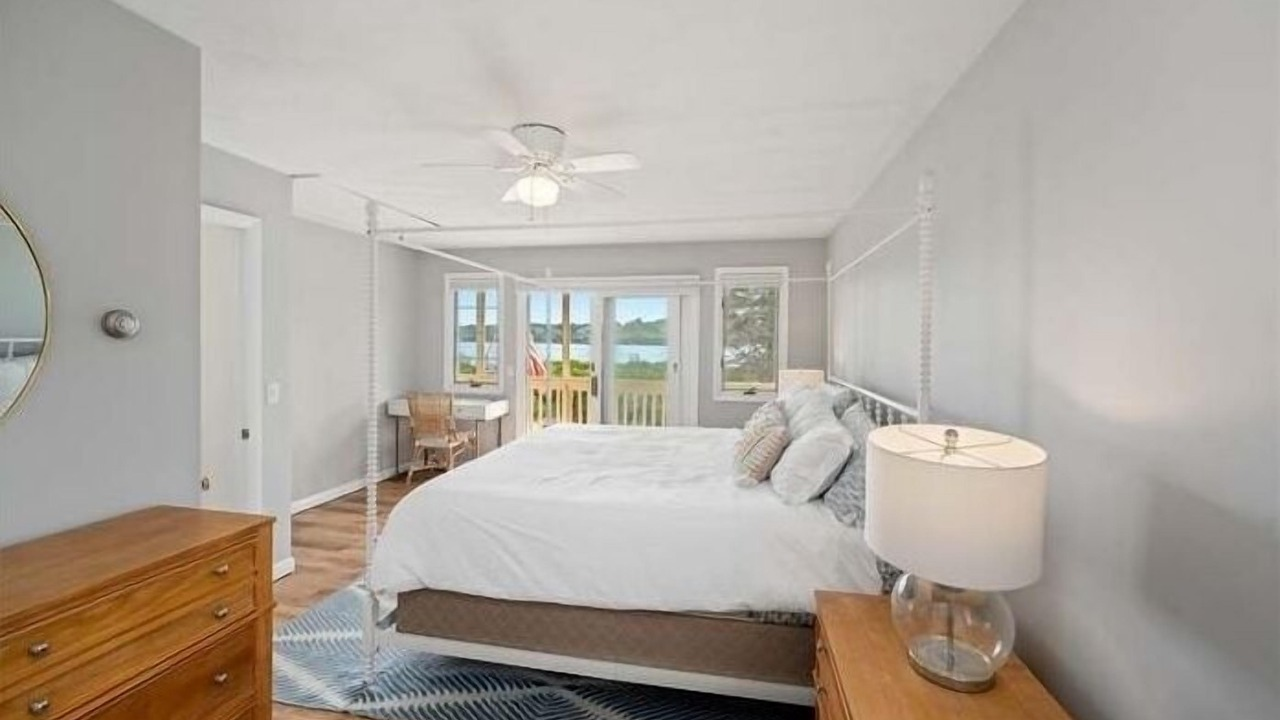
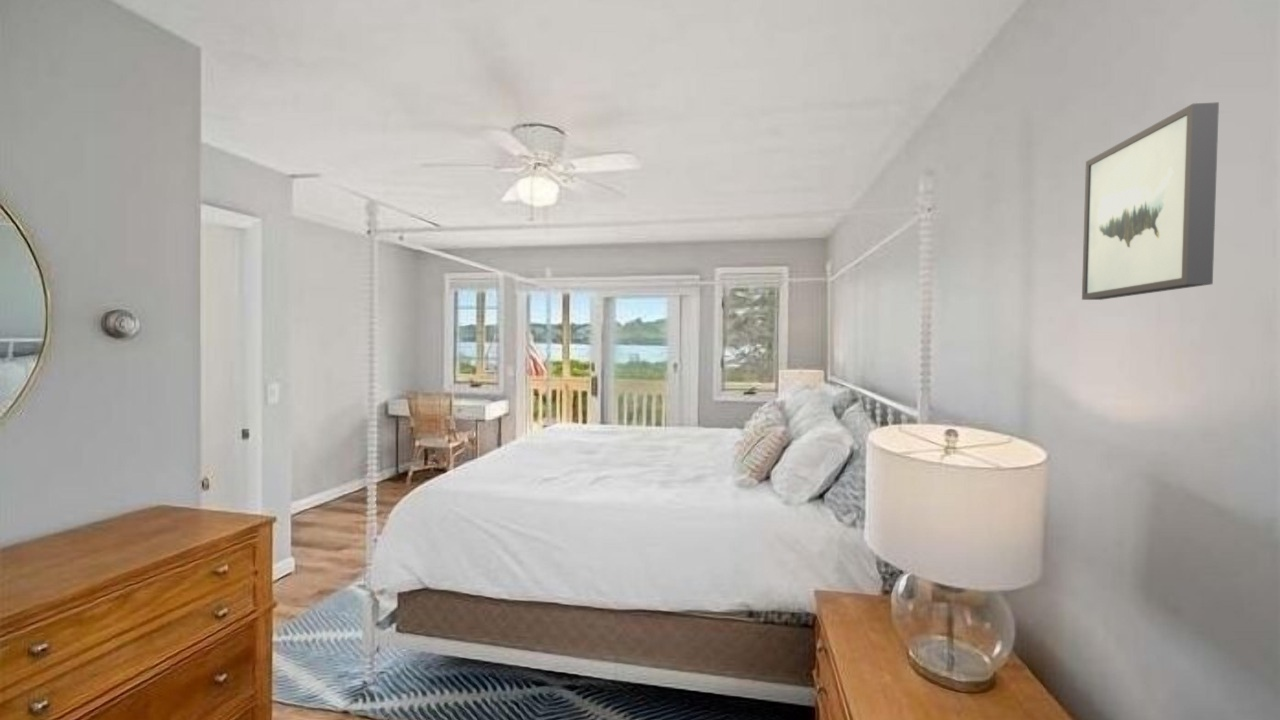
+ wall art [1081,101,1220,301]
